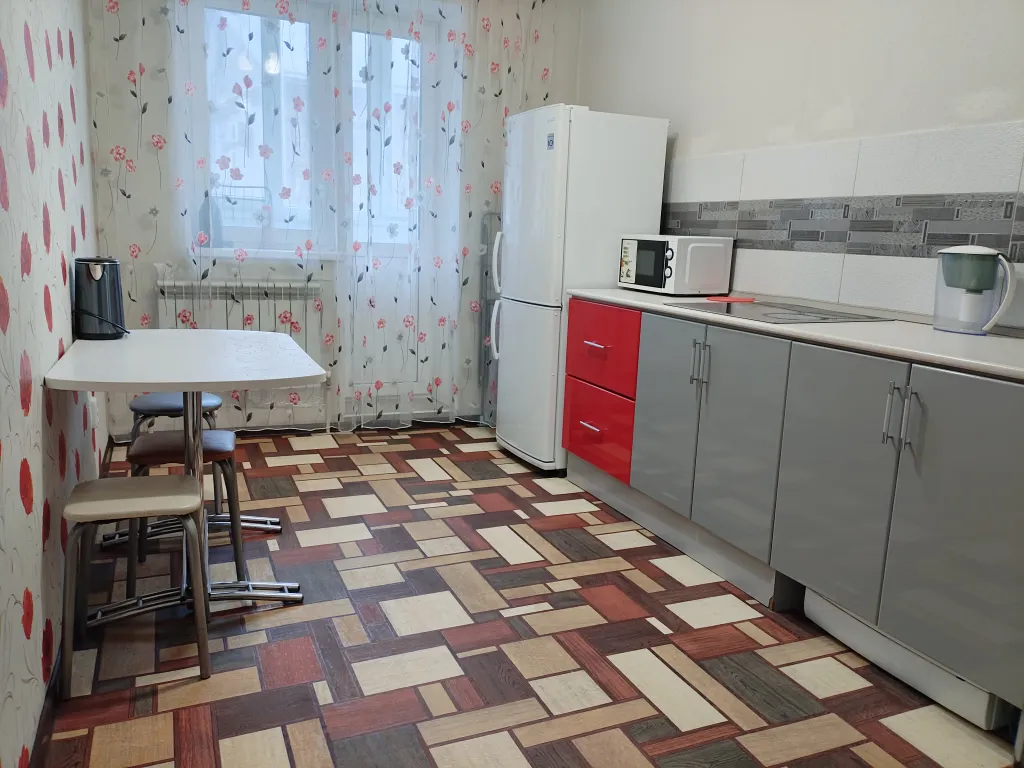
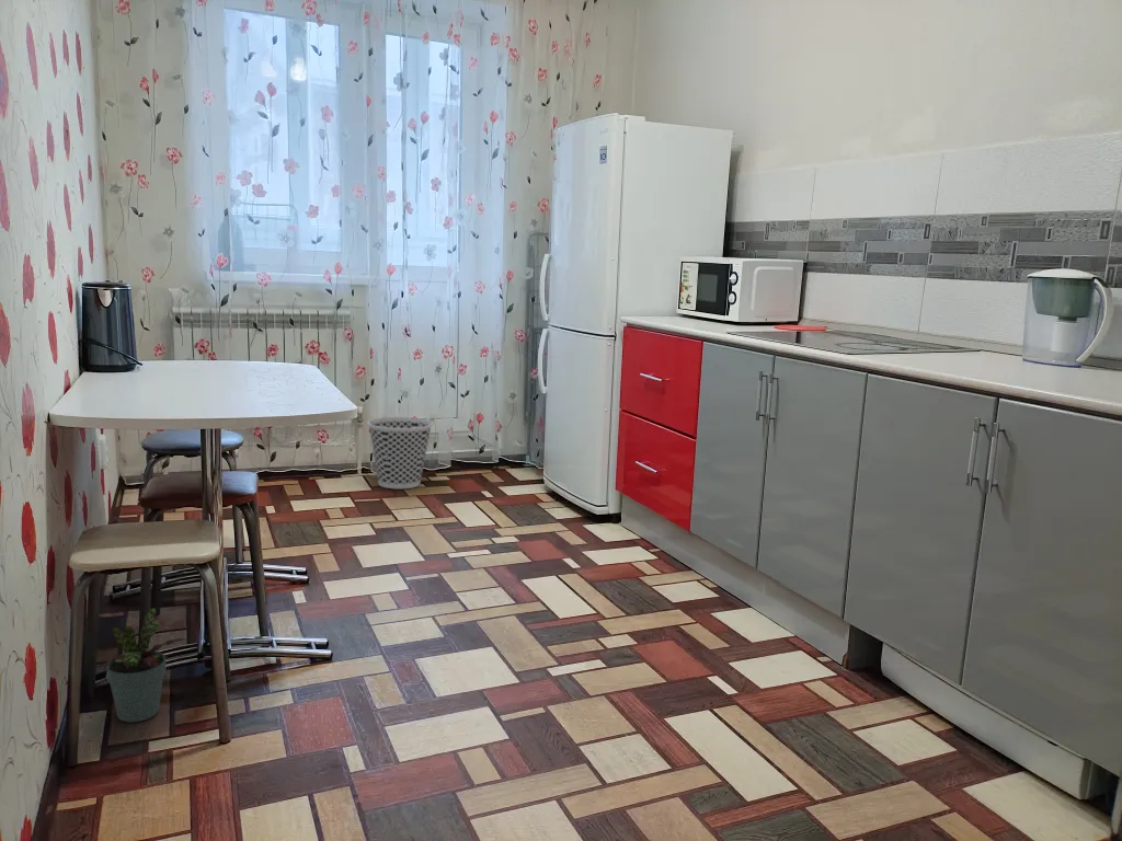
+ potted plant [103,607,186,723]
+ wastebasket [367,416,434,489]
